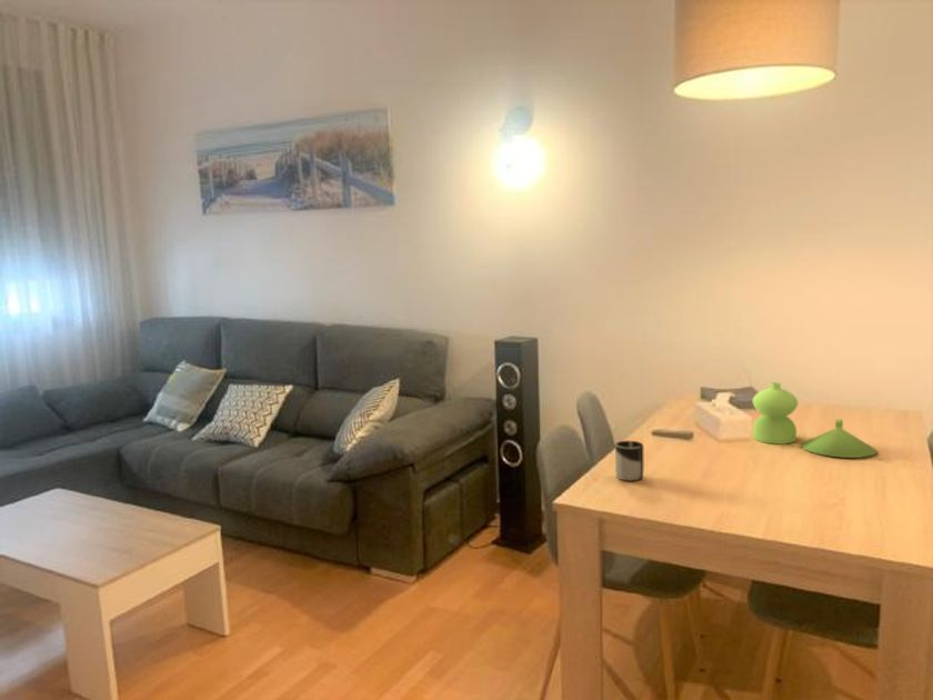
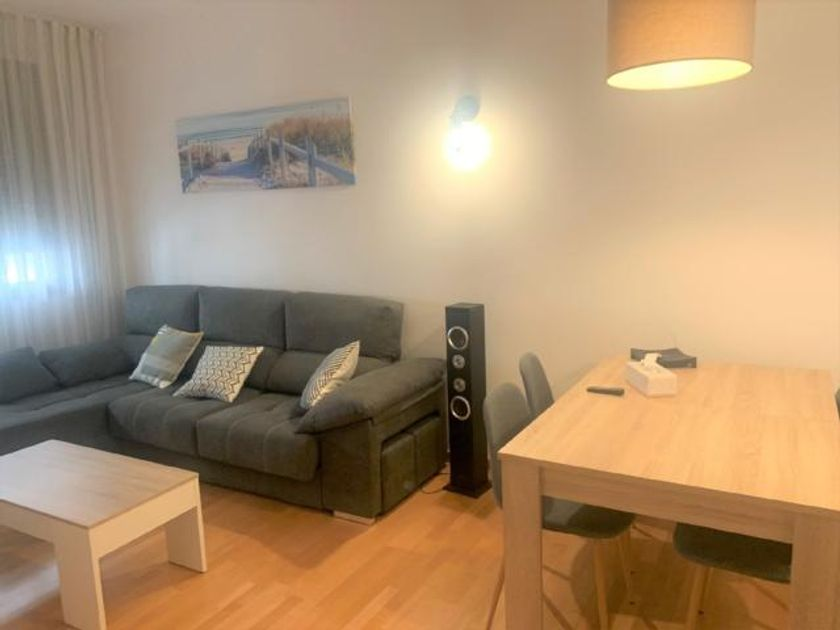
- vase [752,381,877,459]
- cup [614,440,644,482]
